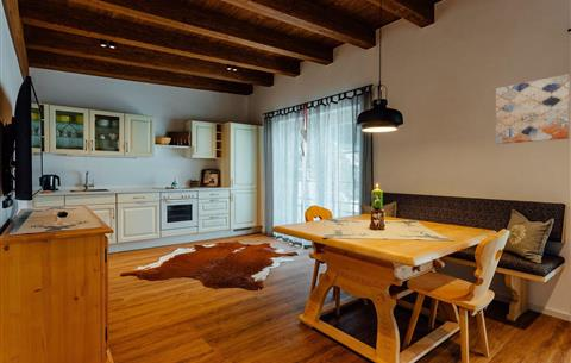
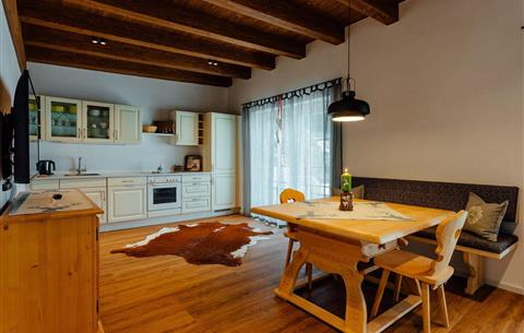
- wall art [495,73,571,145]
